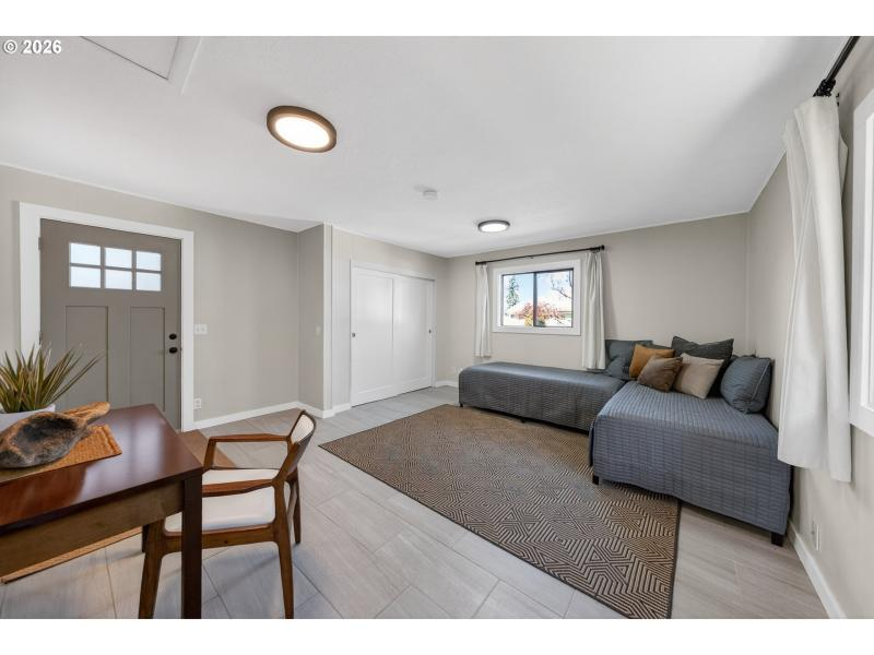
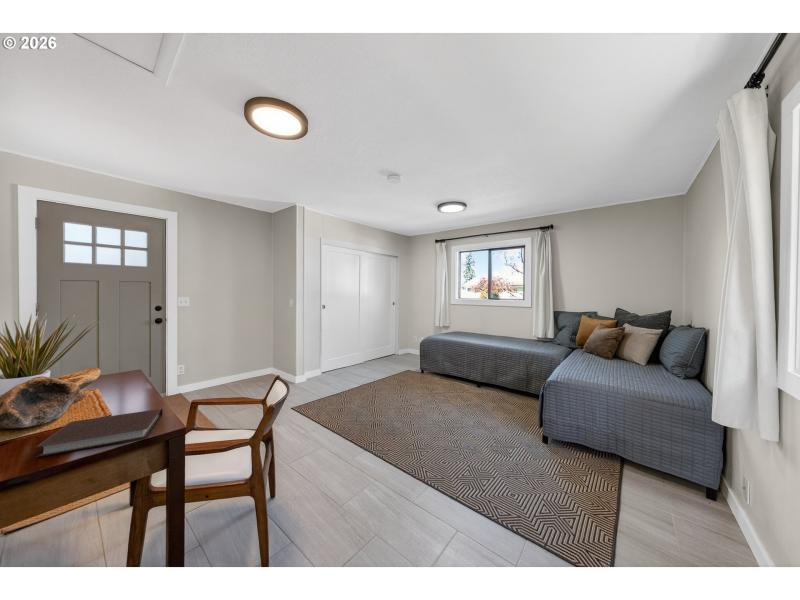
+ notebook [34,408,163,459]
